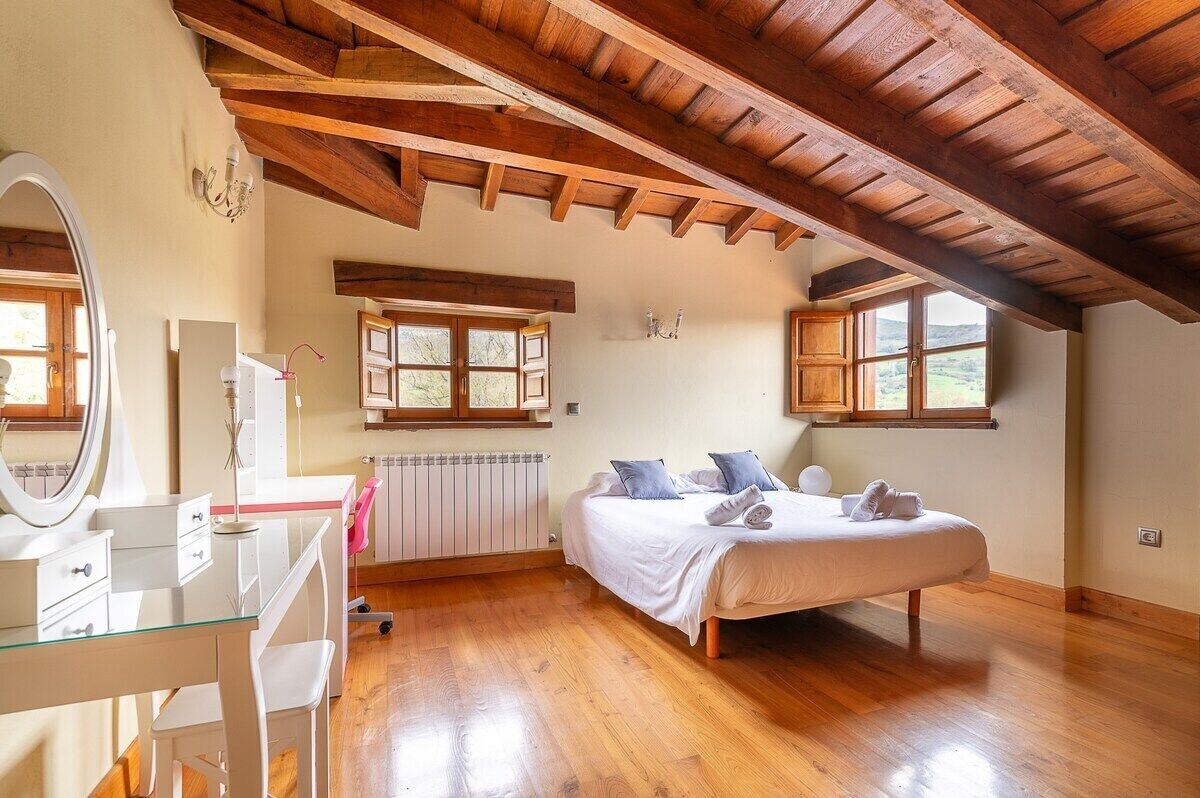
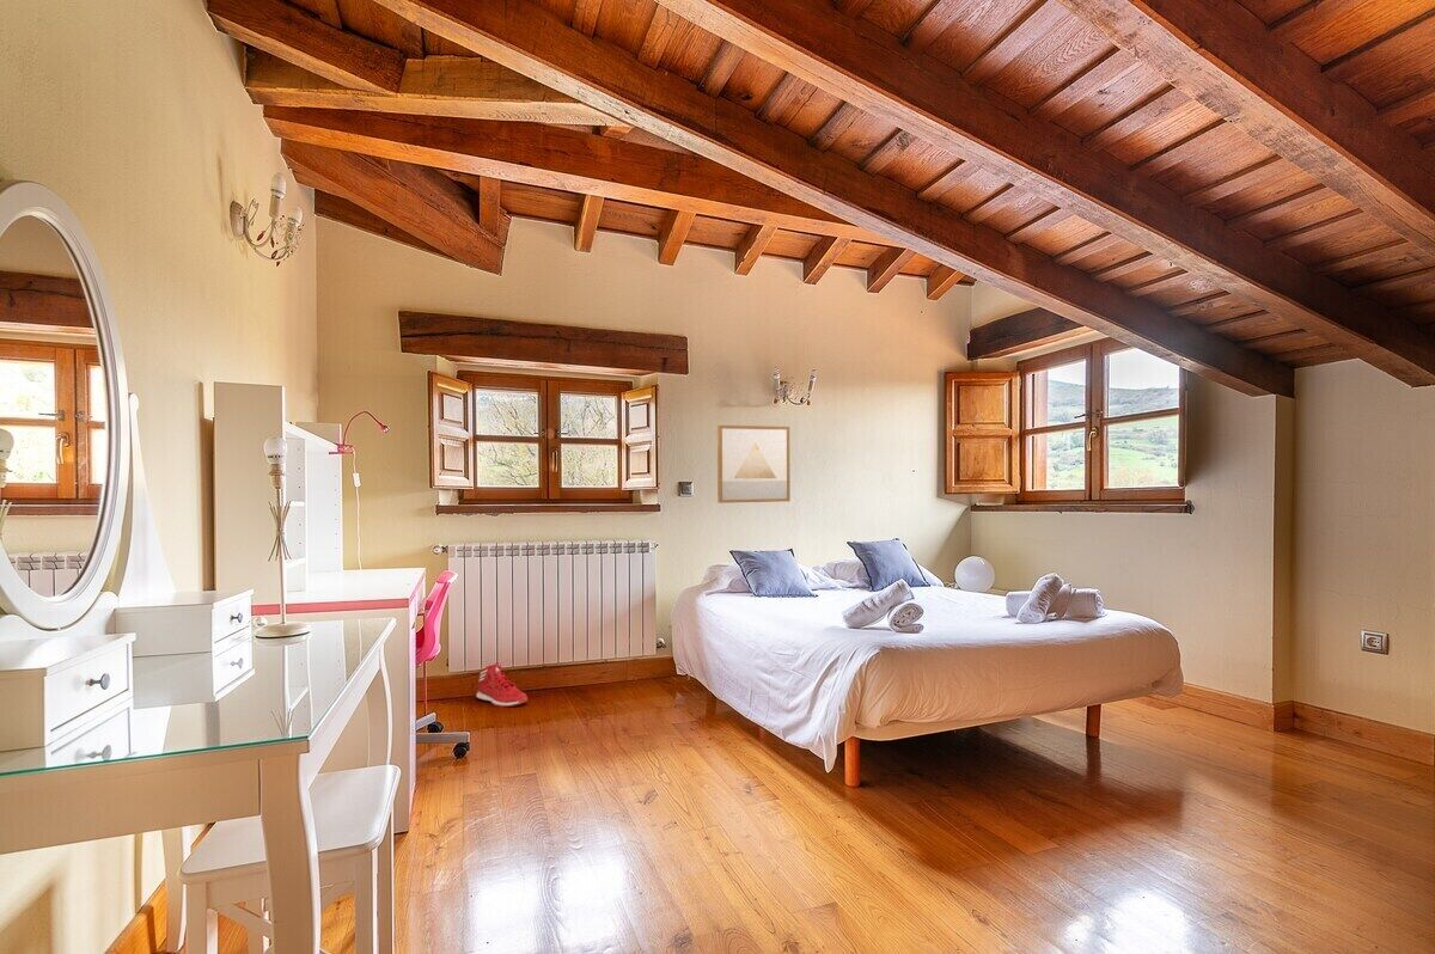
+ wall art [716,424,792,504]
+ sneaker [475,661,529,708]
